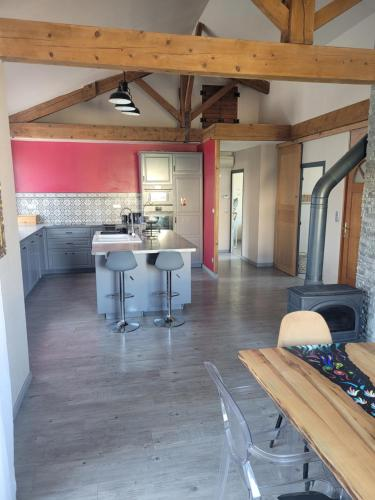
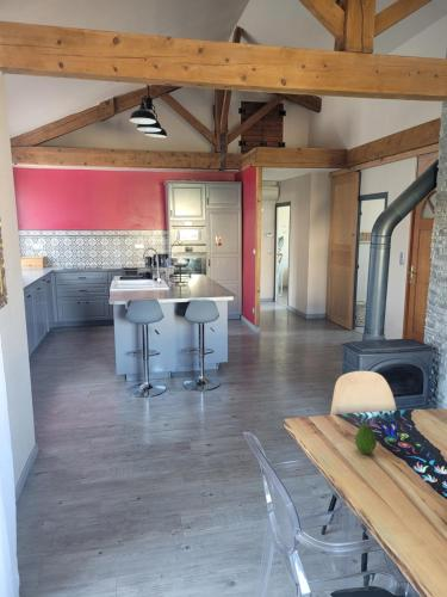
+ fruit [354,423,378,455]
